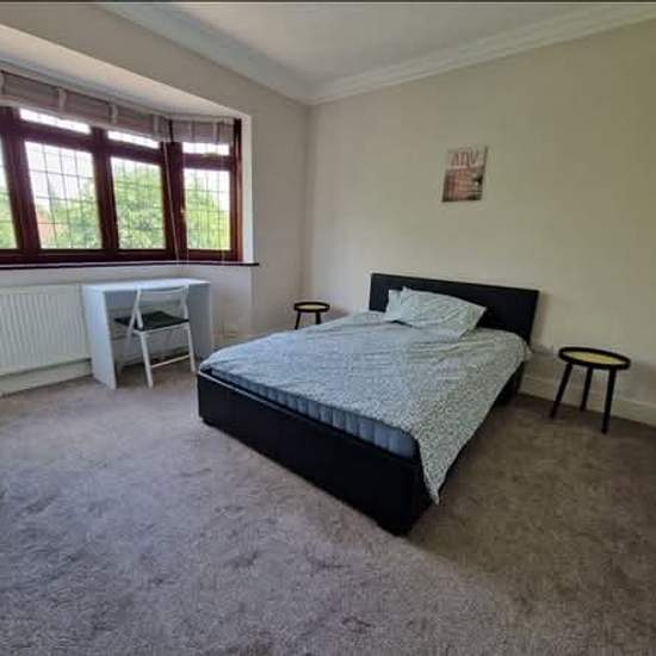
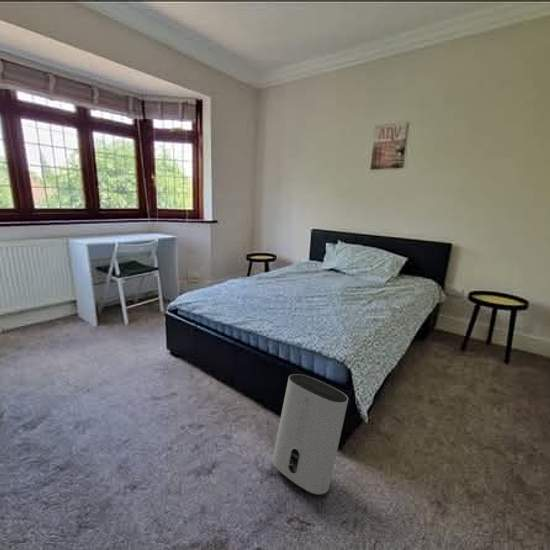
+ air purifier [271,373,349,495]
